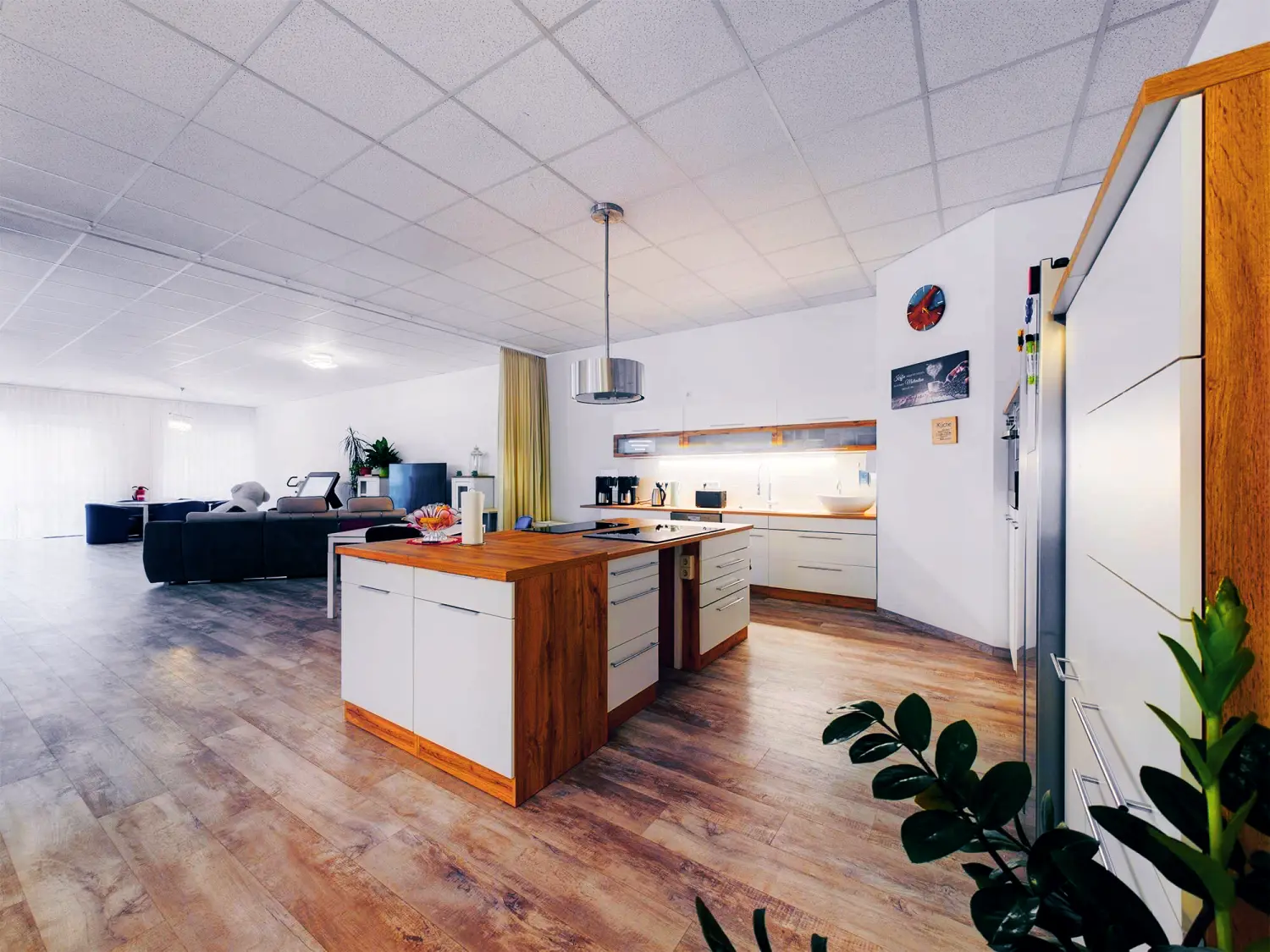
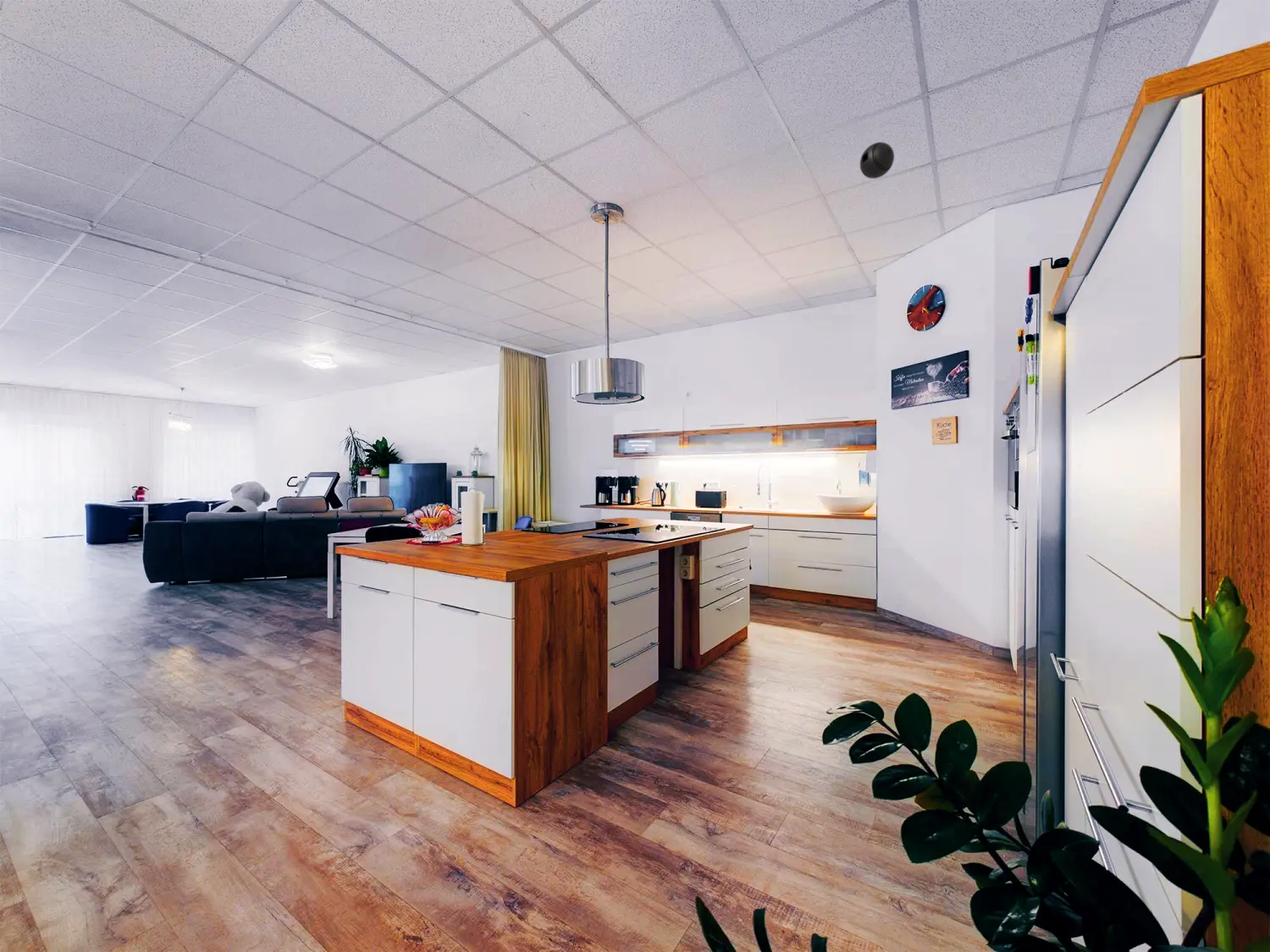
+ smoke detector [859,141,895,179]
